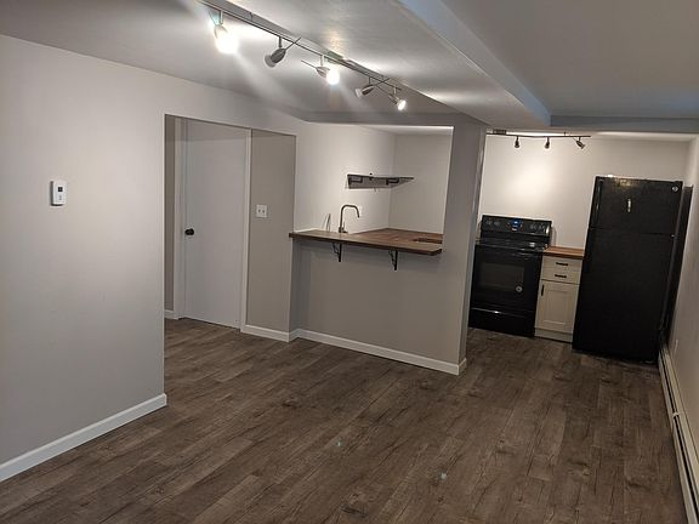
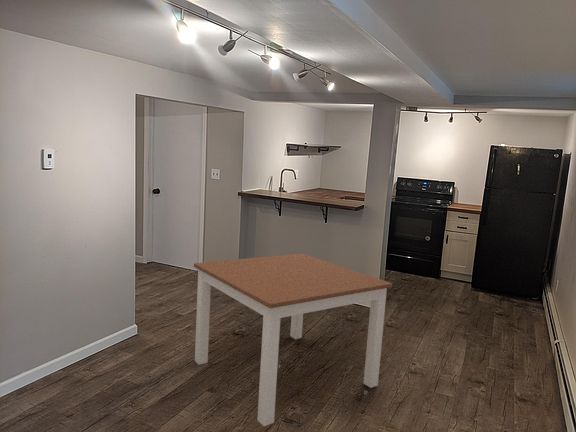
+ dining table [193,252,393,427]
